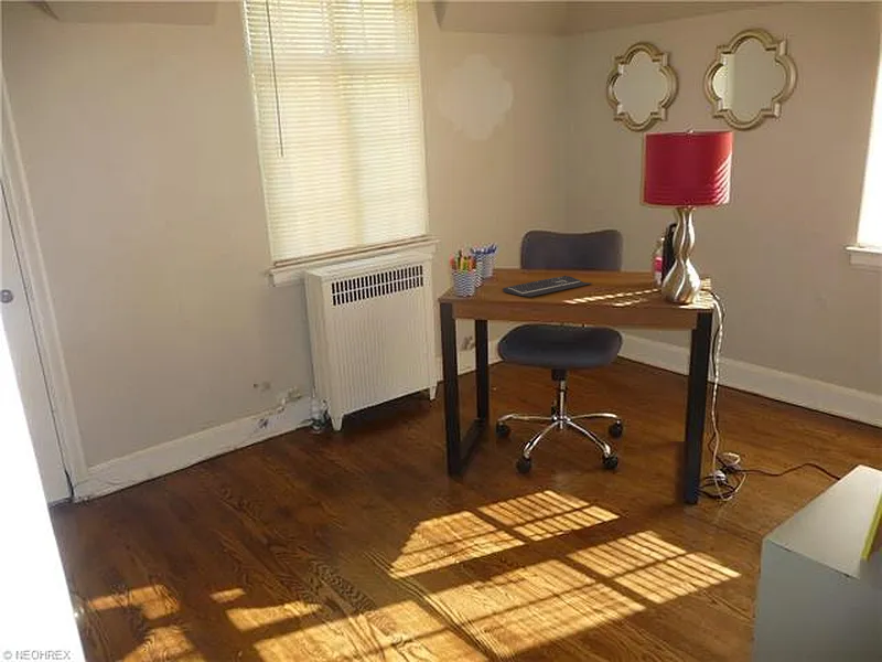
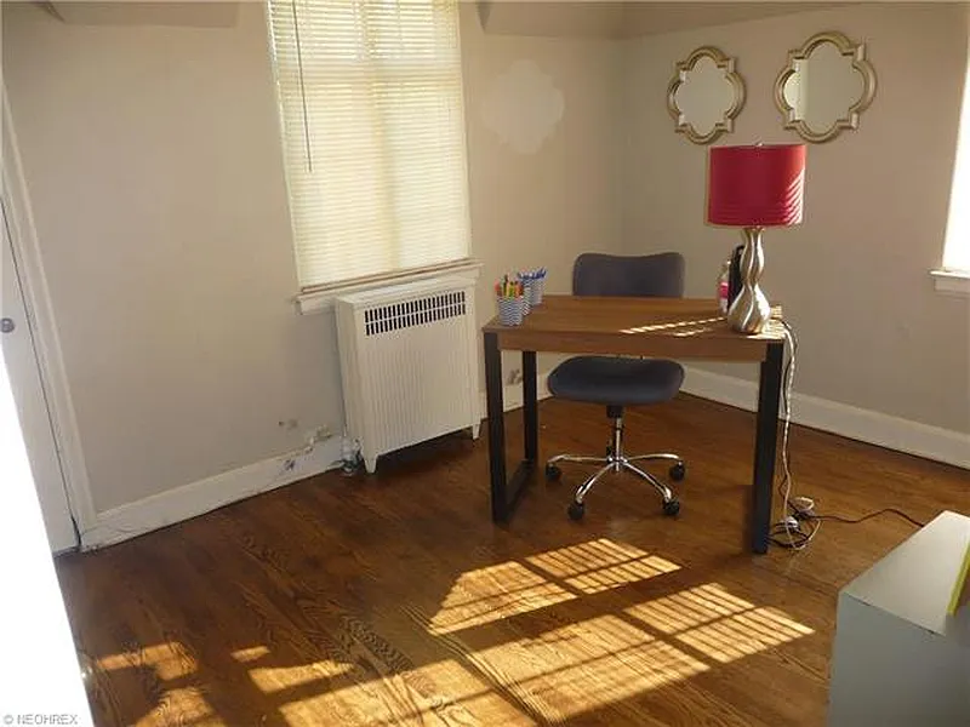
- keyboard [502,275,592,298]
